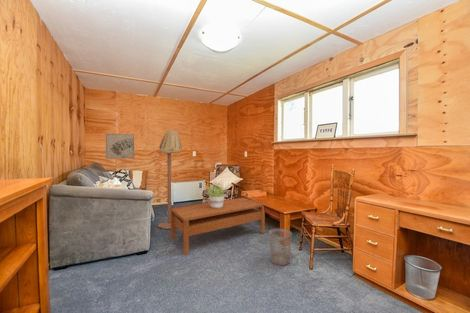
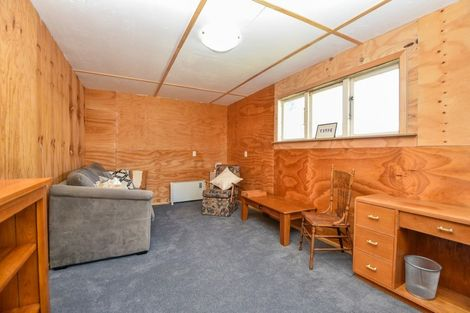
- wall art [105,132,135,160]
- floor lamp [157,129,183,230]
- wastebasket [268,228,293,266]
- potted plant [205,183,230,208]
- coffee table [170,197,266,256]
